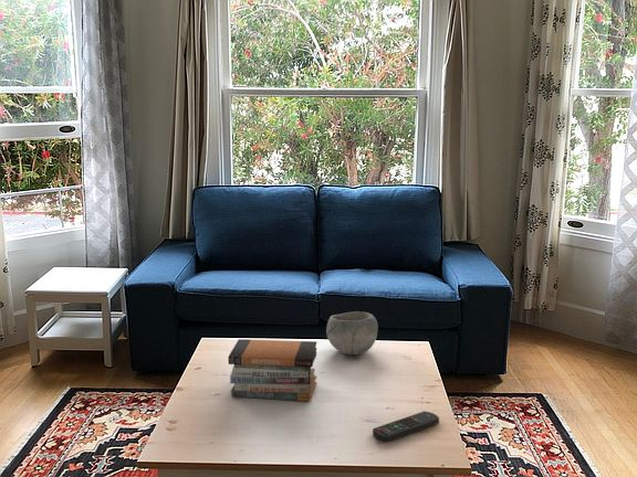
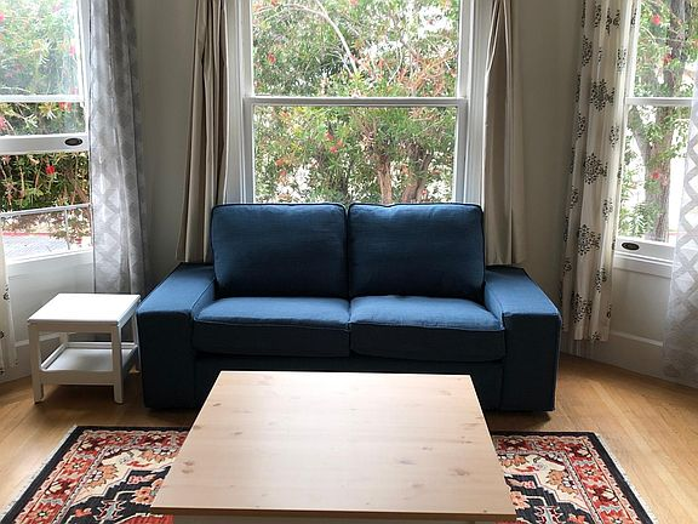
- remote control [372,411,440,443]
- bowl [325,310,379,357]
- book stack [227,338,317,402]
